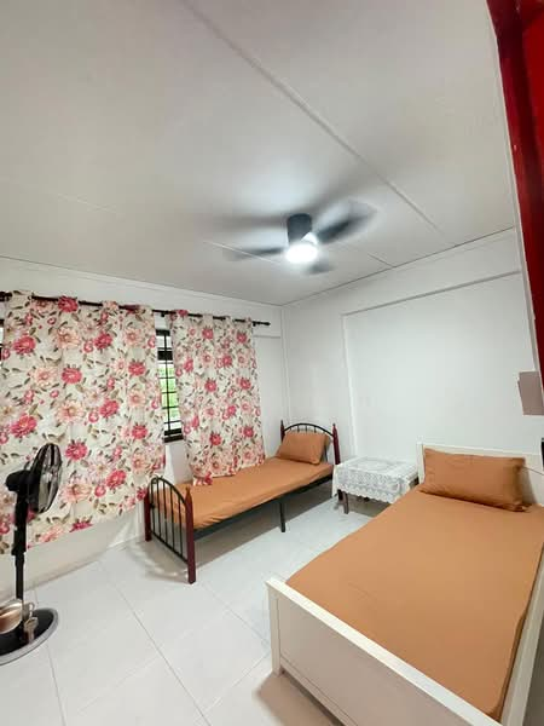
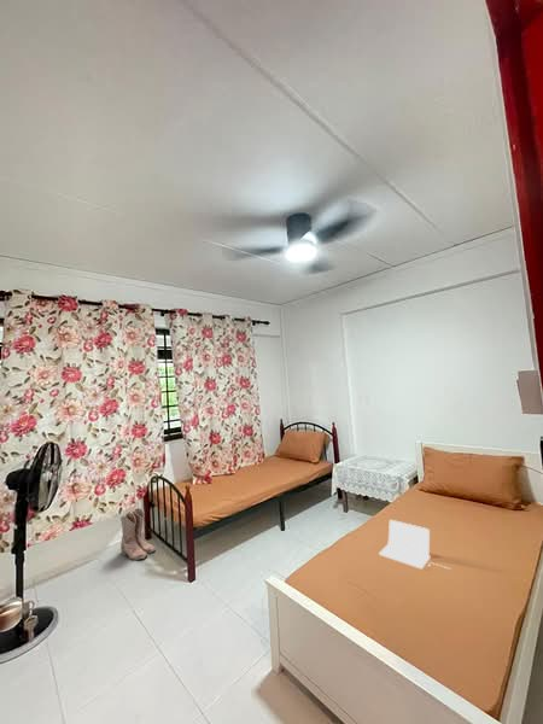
+ laptop [378,519,453,571]
+ boots [119,507,157,561]
